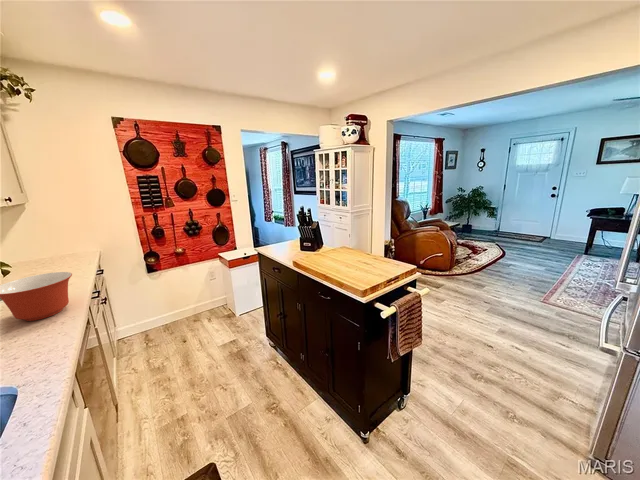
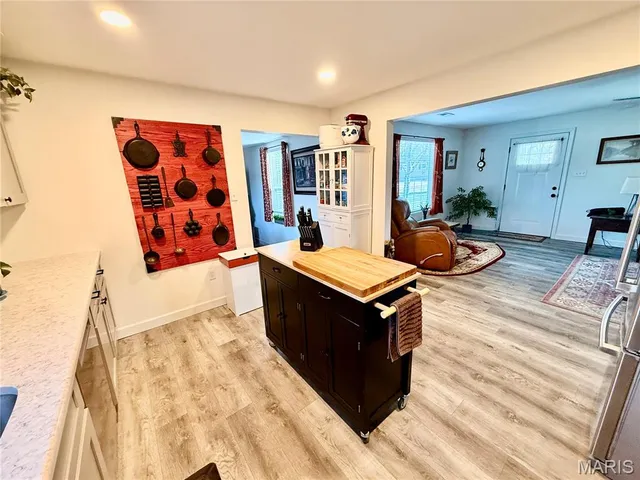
- mixing bowl [0,271,73,322]
